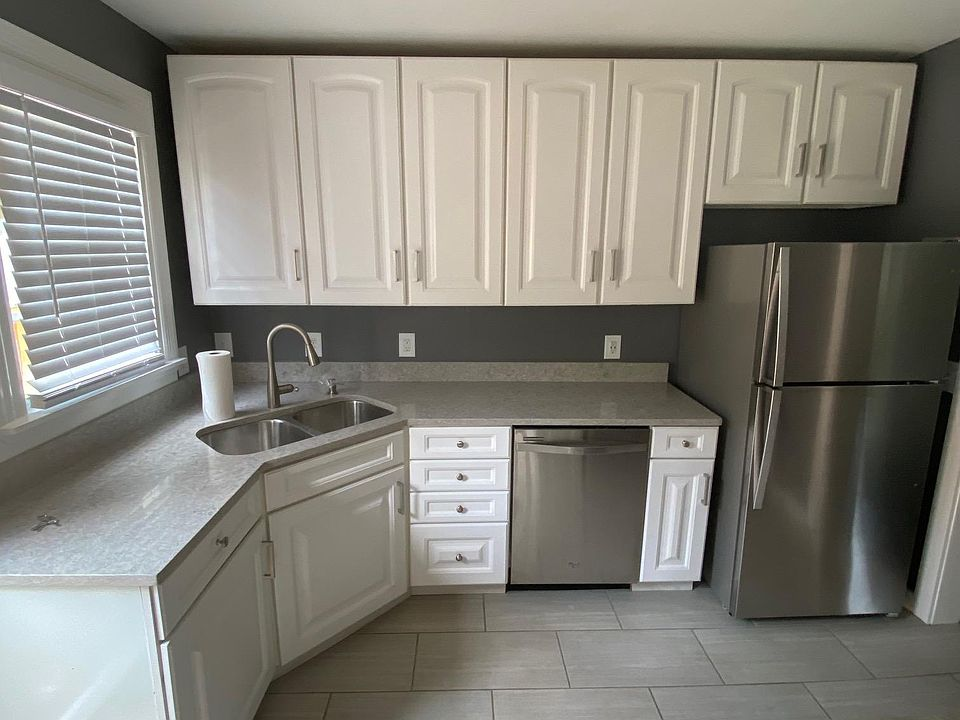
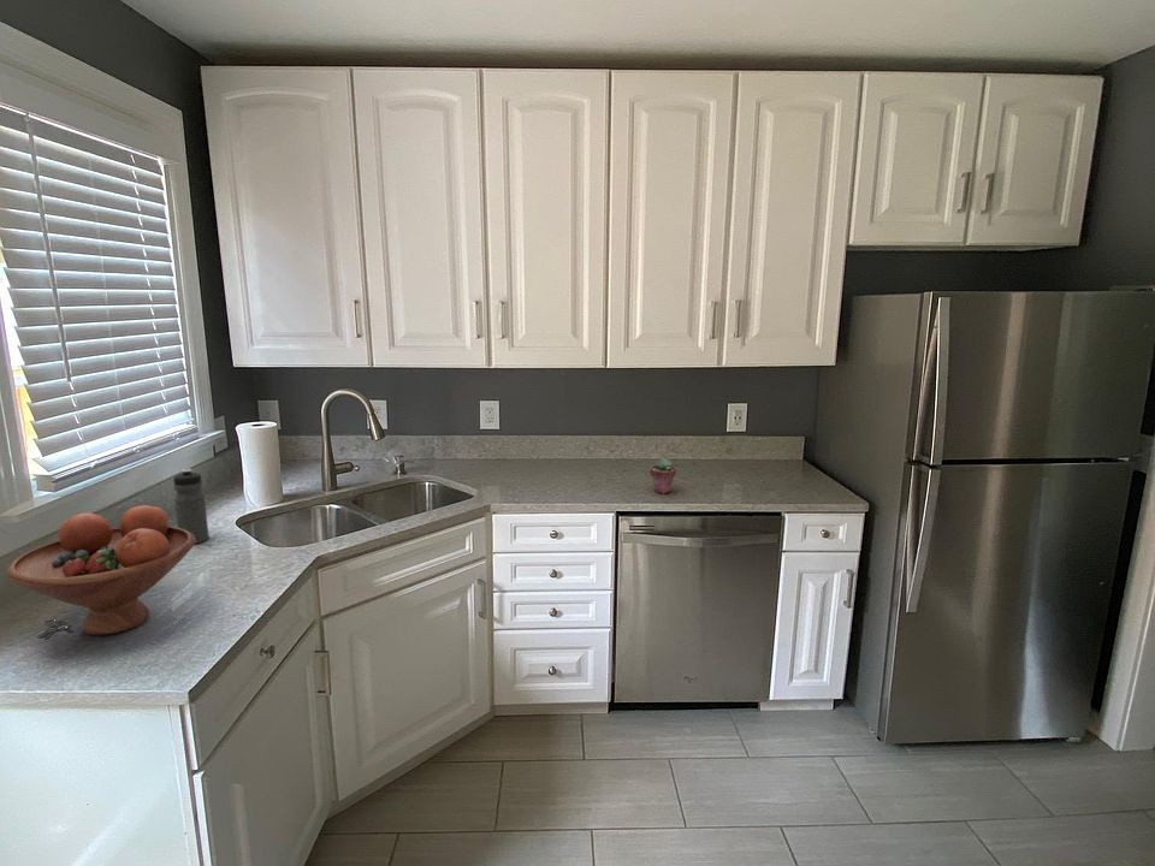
+ fruit bowl [6,504,195,636]
+ water bottle [172,468,211,545]
+ potted succulent [648,457,677,494]
